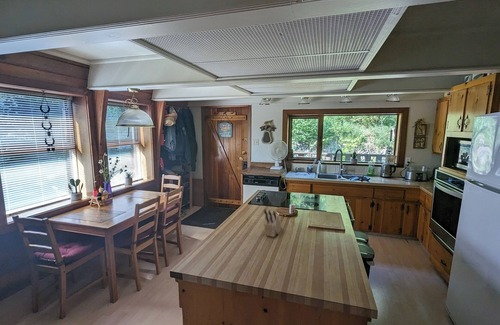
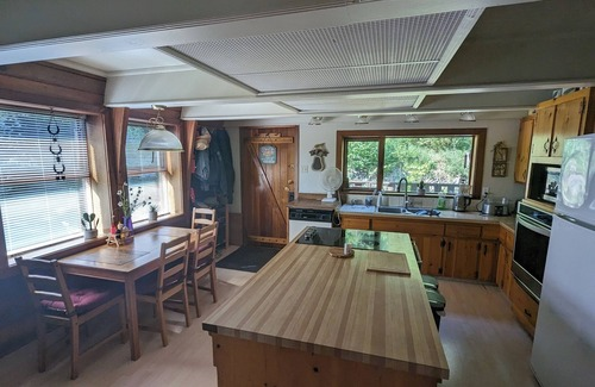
- knife block [263,208,283,238]
